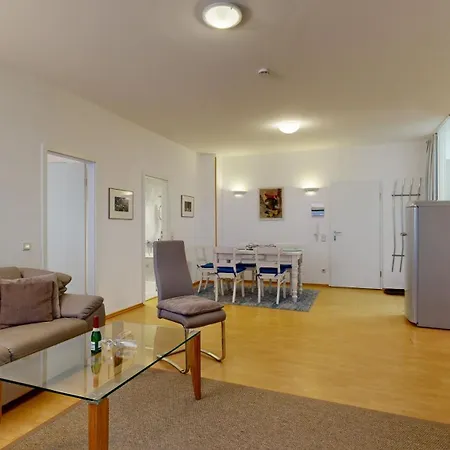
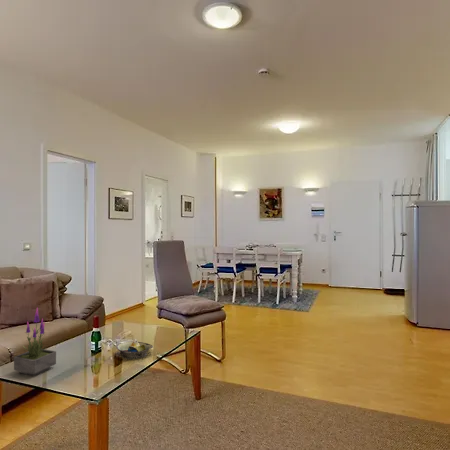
+ decorative bowl [116,338,154,360]
+ potted plant [13,307,57,377]
